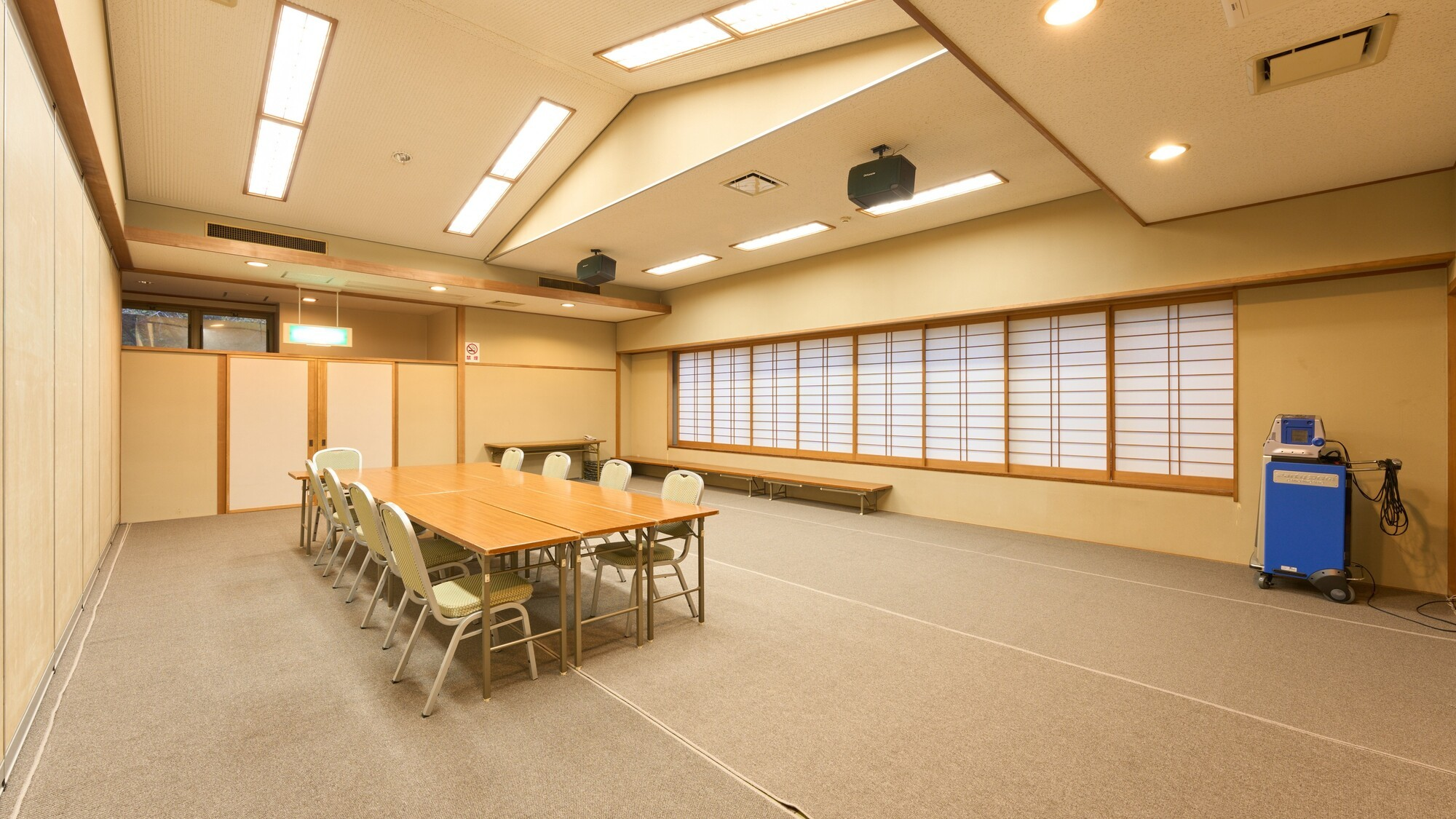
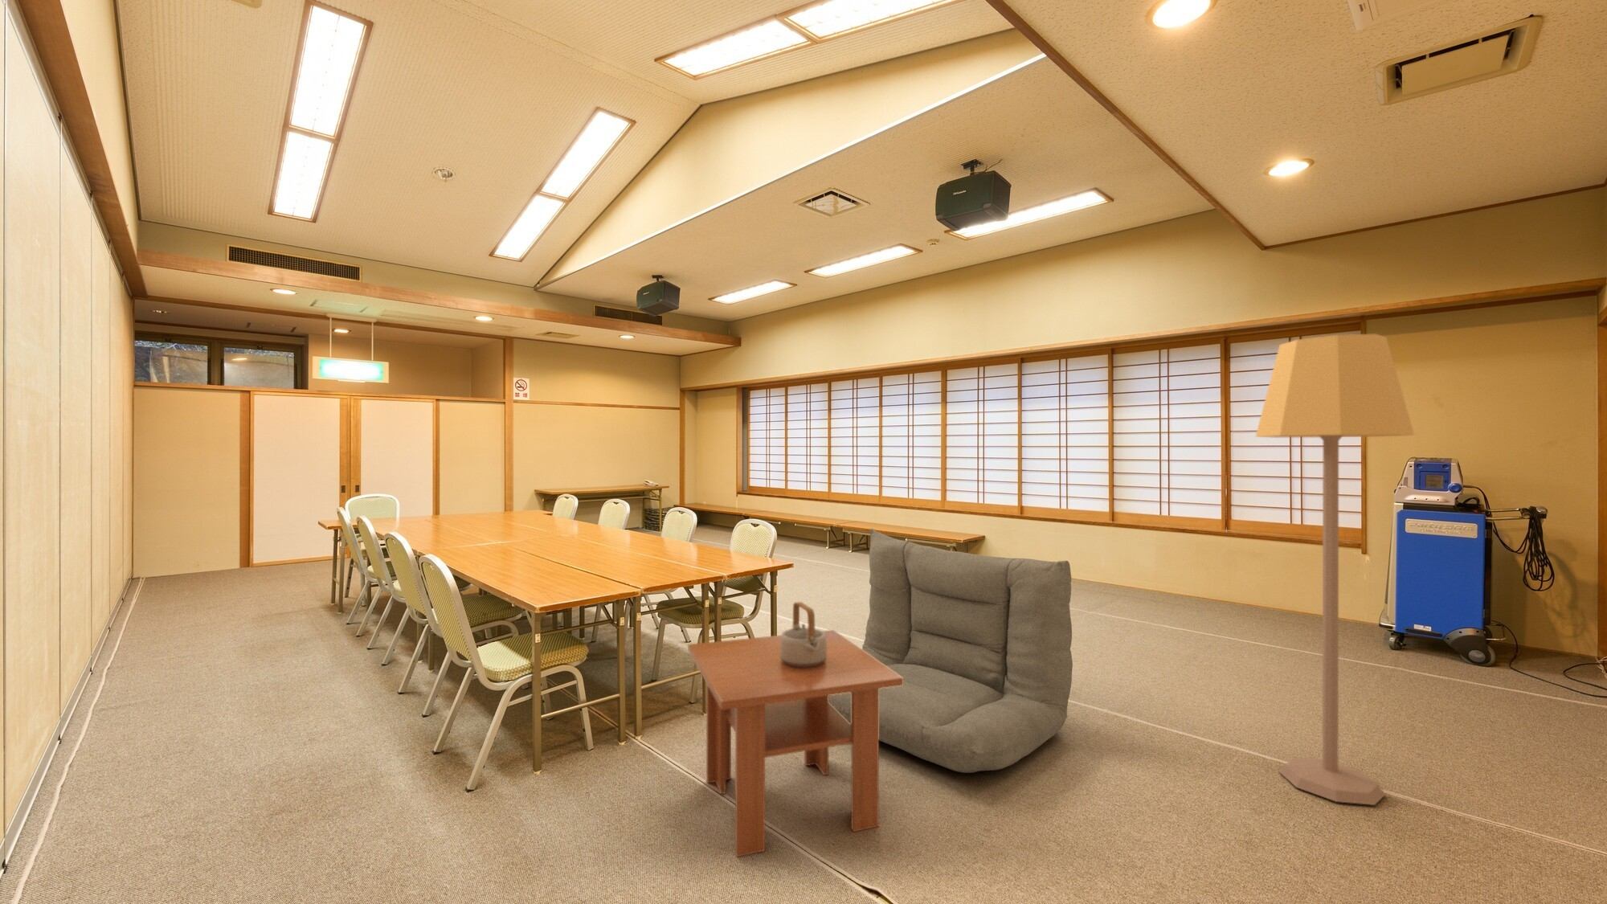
+ teapot [780,602,827,668]
+ coffee table [687,629,903,859]
+ lamp [1255,332,1416,806]
+ sofa [829,528,1074,774]
